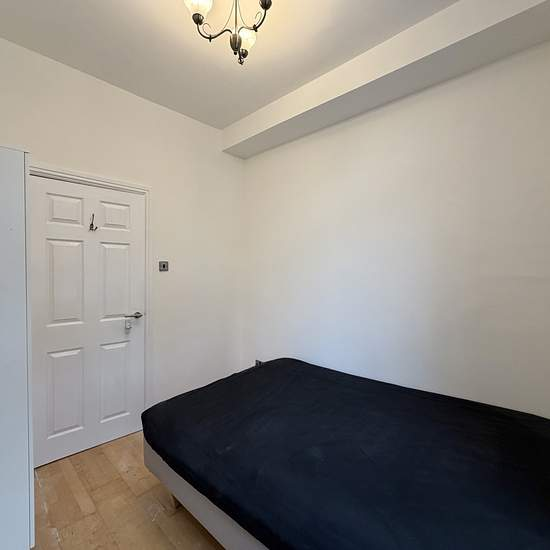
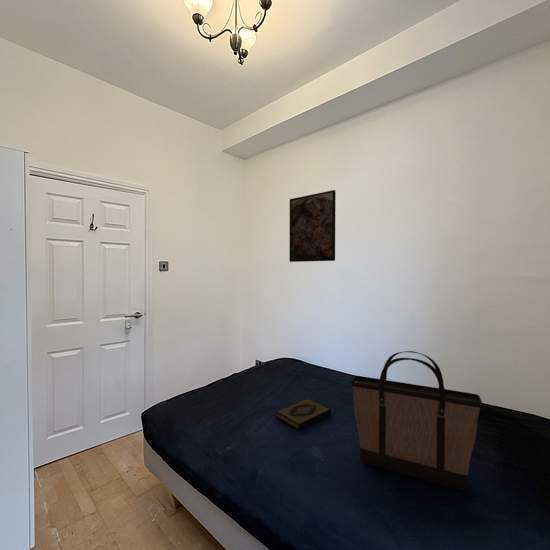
+ hardback book [274,398,332,431]
+ shopping bag [350,350,483,491]
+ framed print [288,189,337,263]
